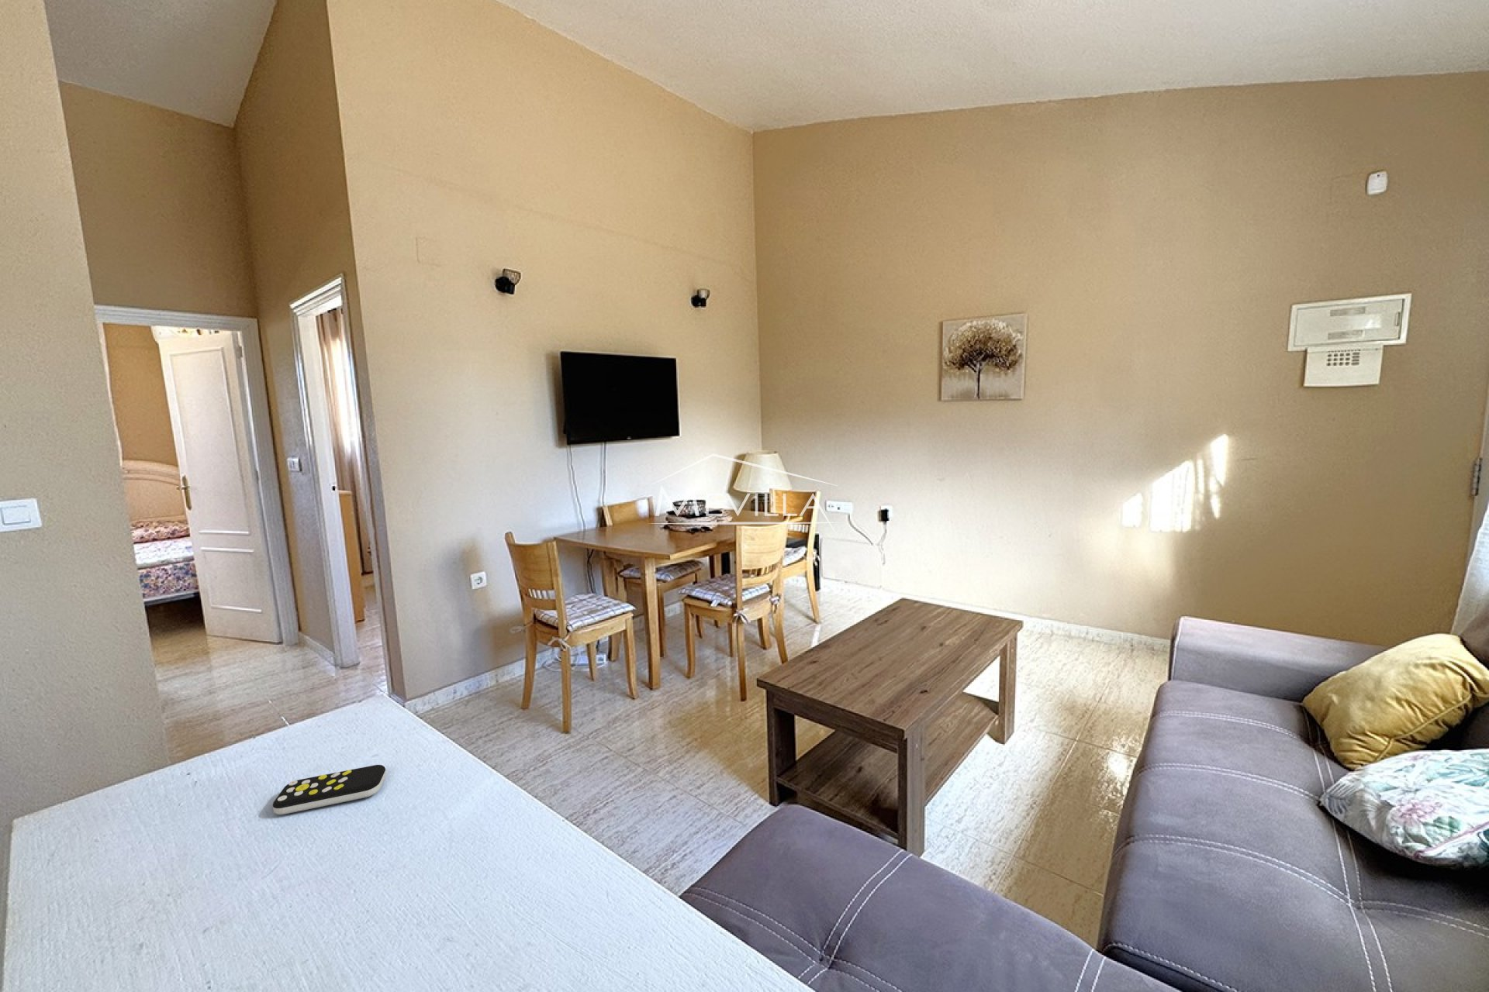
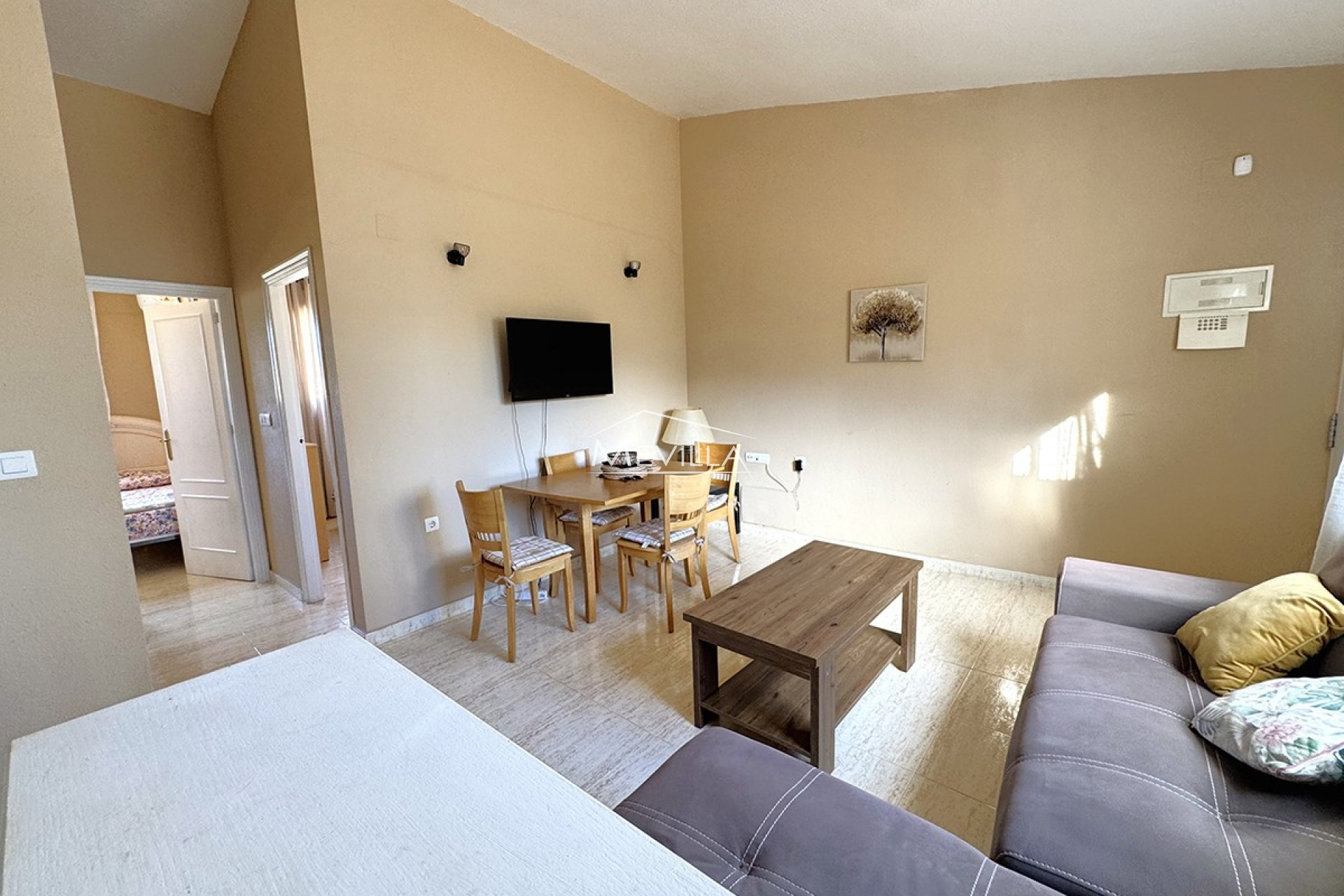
- remote control [273,764,387,815]
